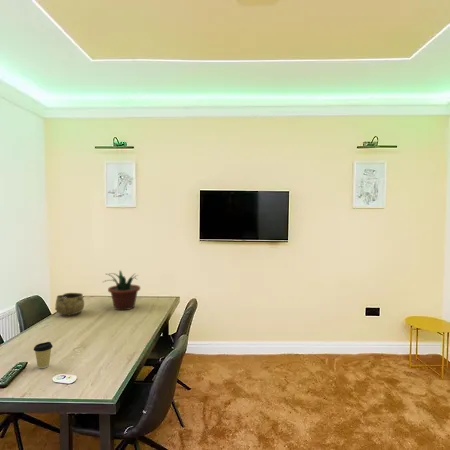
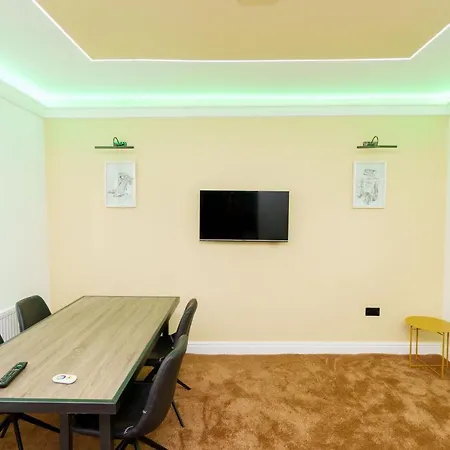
- decorative bowl [54,292,85,316]
- potted plant [101,269,141,311]
- coffee cup [33,341,54,369]
